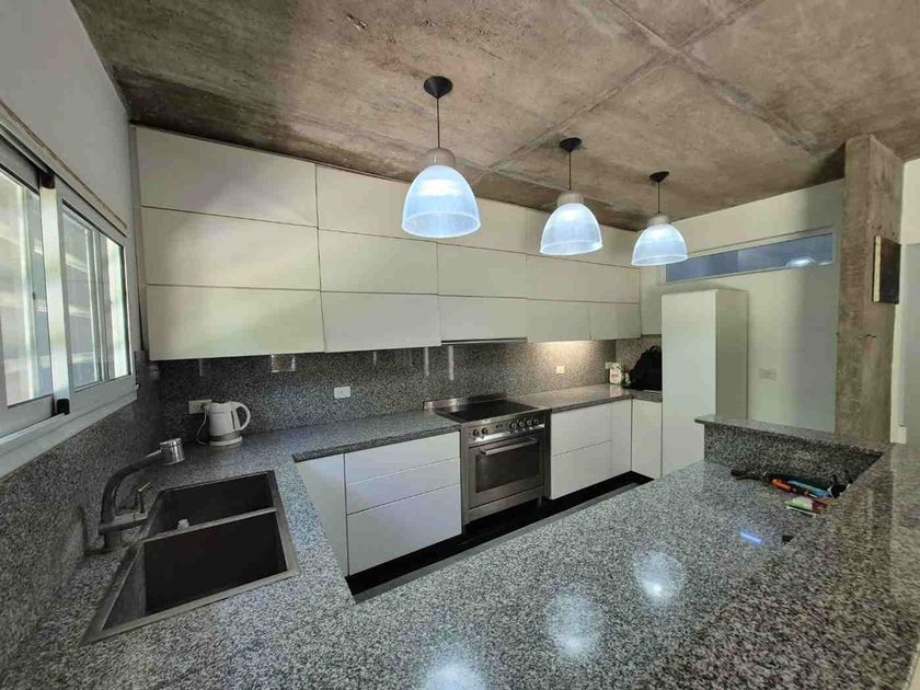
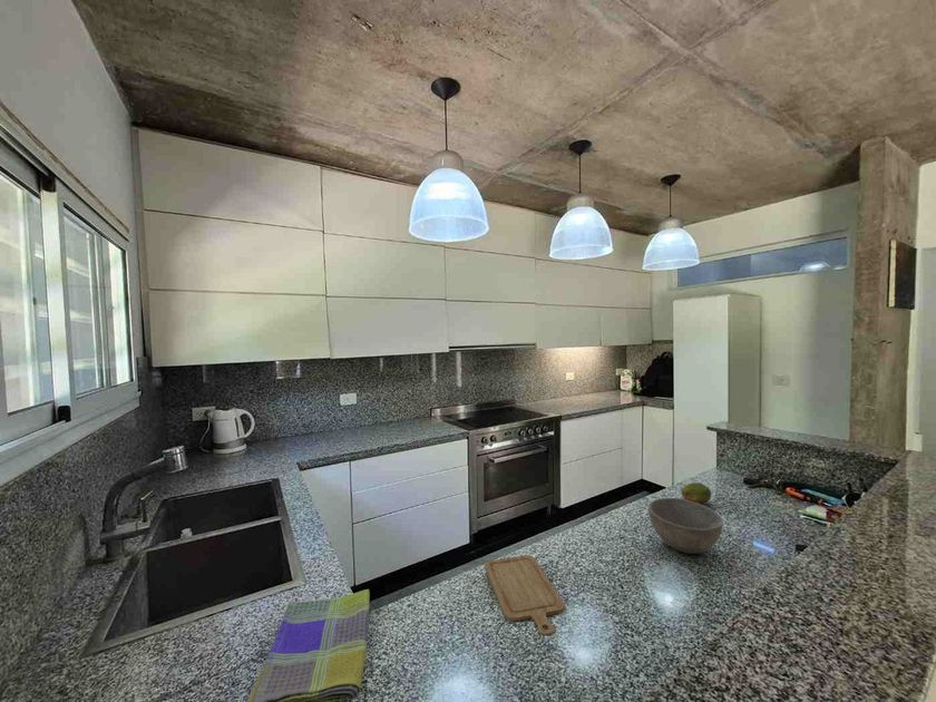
+ bowl [646,497,724,555]
+ chopping board [484,554,566,636]
+ fruit [680,481,712,505]
+ dish towel [245,588,371,702]
